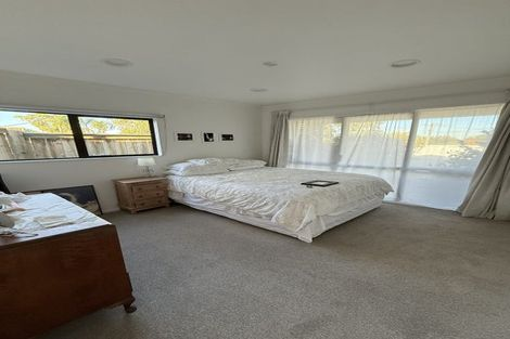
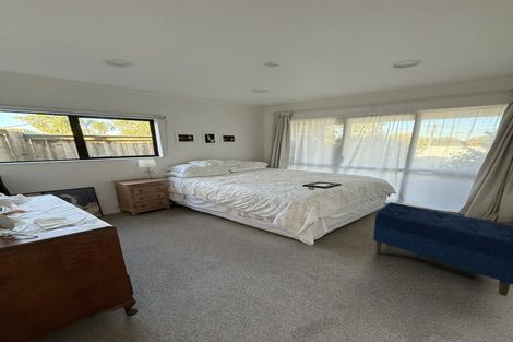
+ bench [372,201,513,297]
